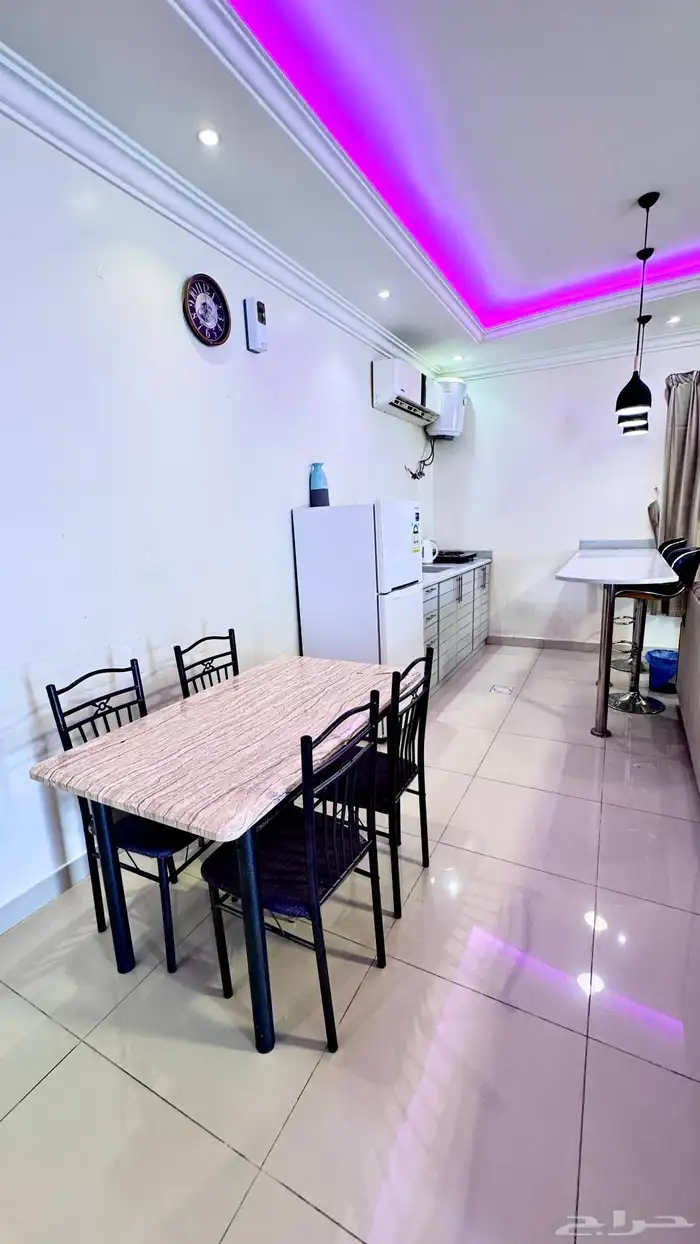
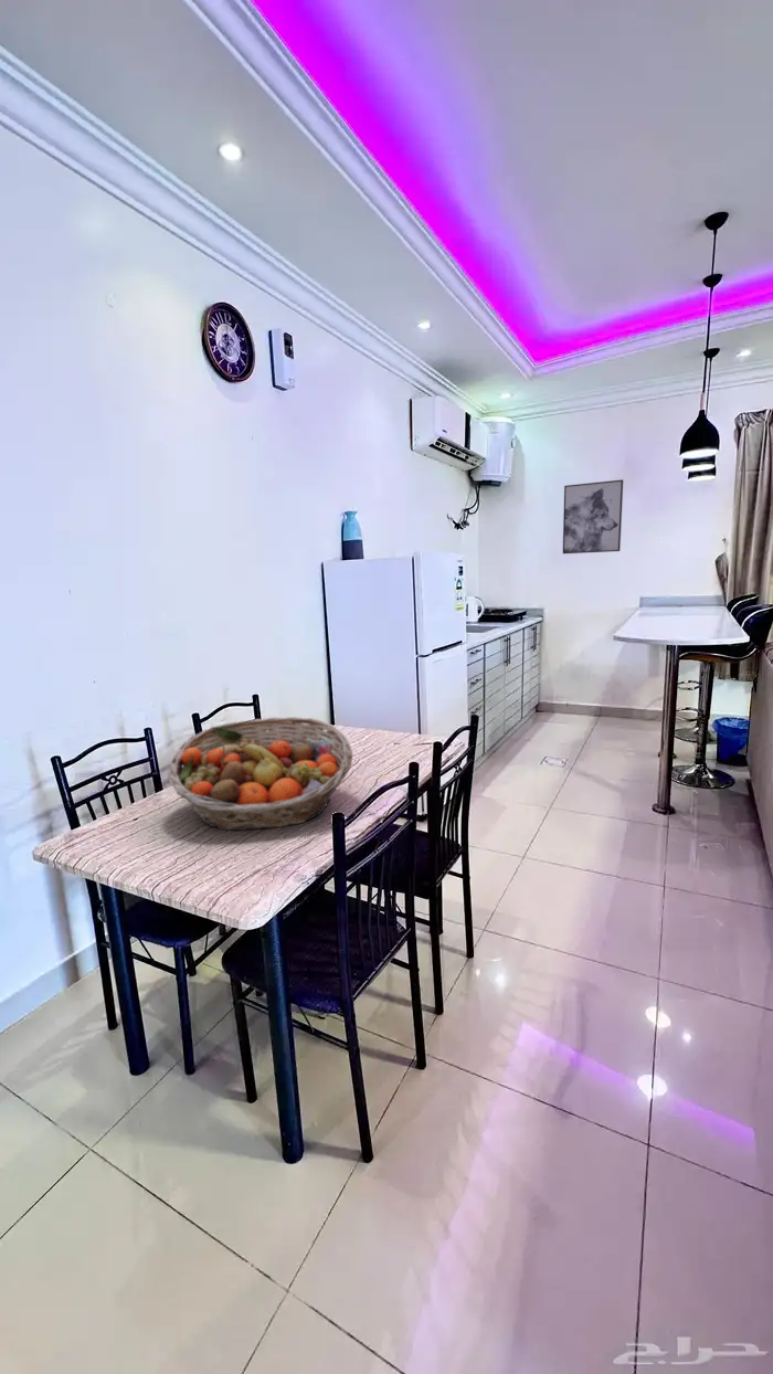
+ wall art [562,478,624,554]
+ fruit basket [167,716,353,832]
